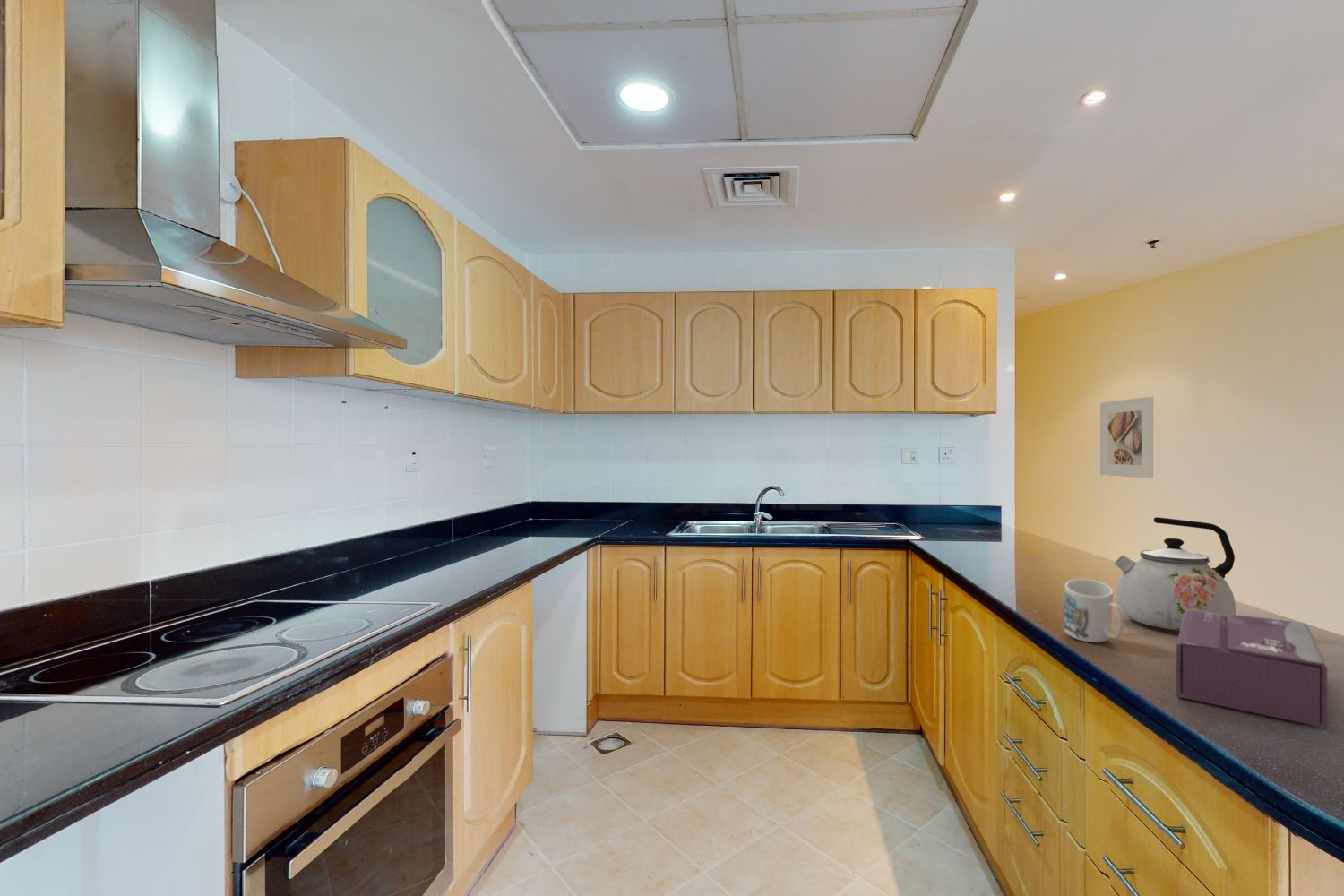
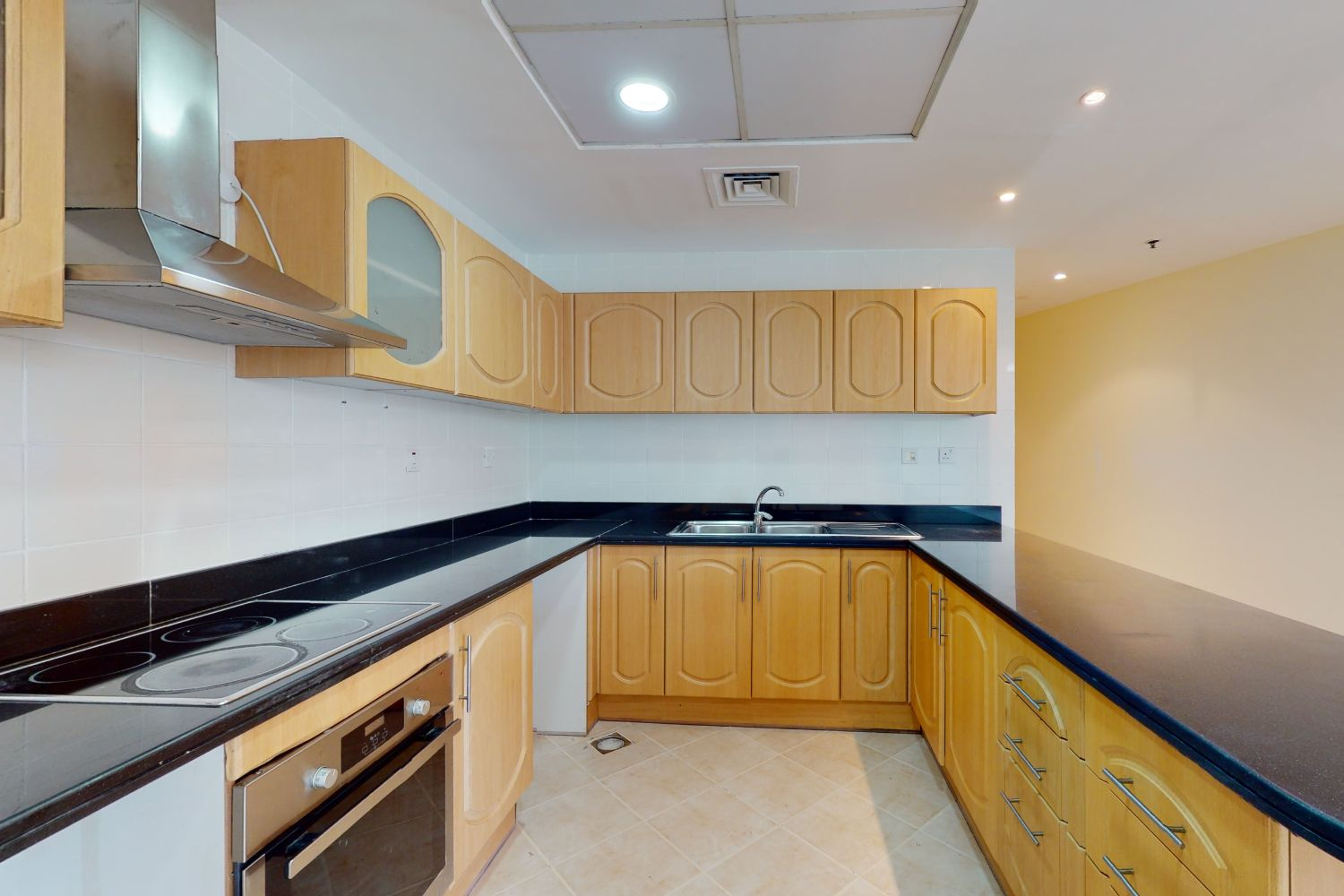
- mug [1063,578,1124,643]
- kettle [1114,516,1236,632]
- tissue box [1175,609,1328,728]
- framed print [1099,396,1154,479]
